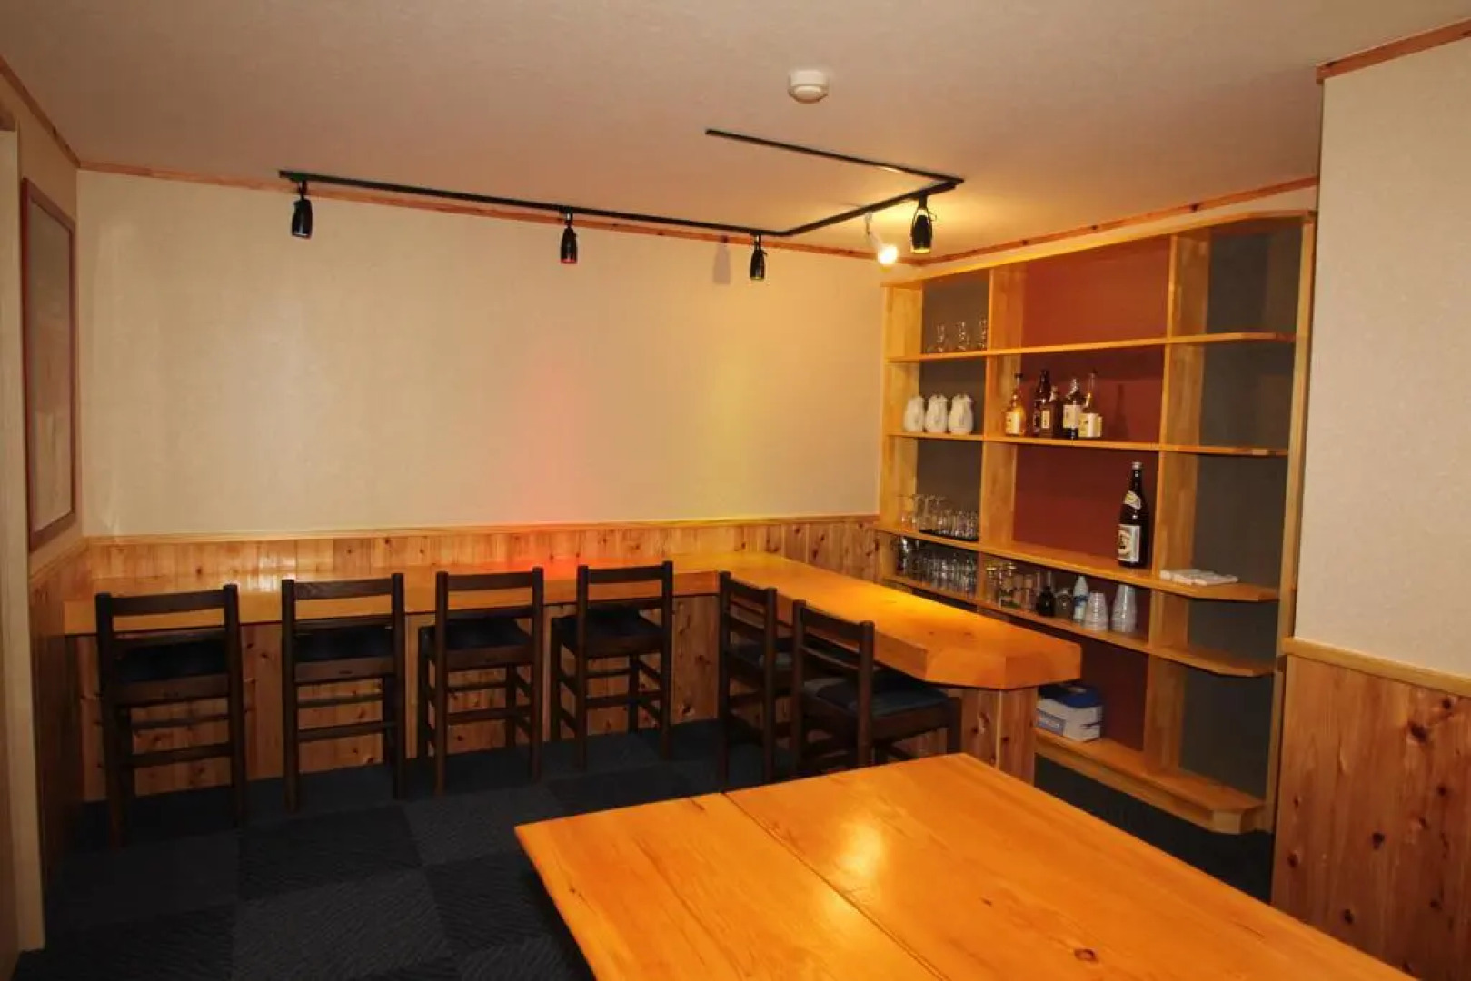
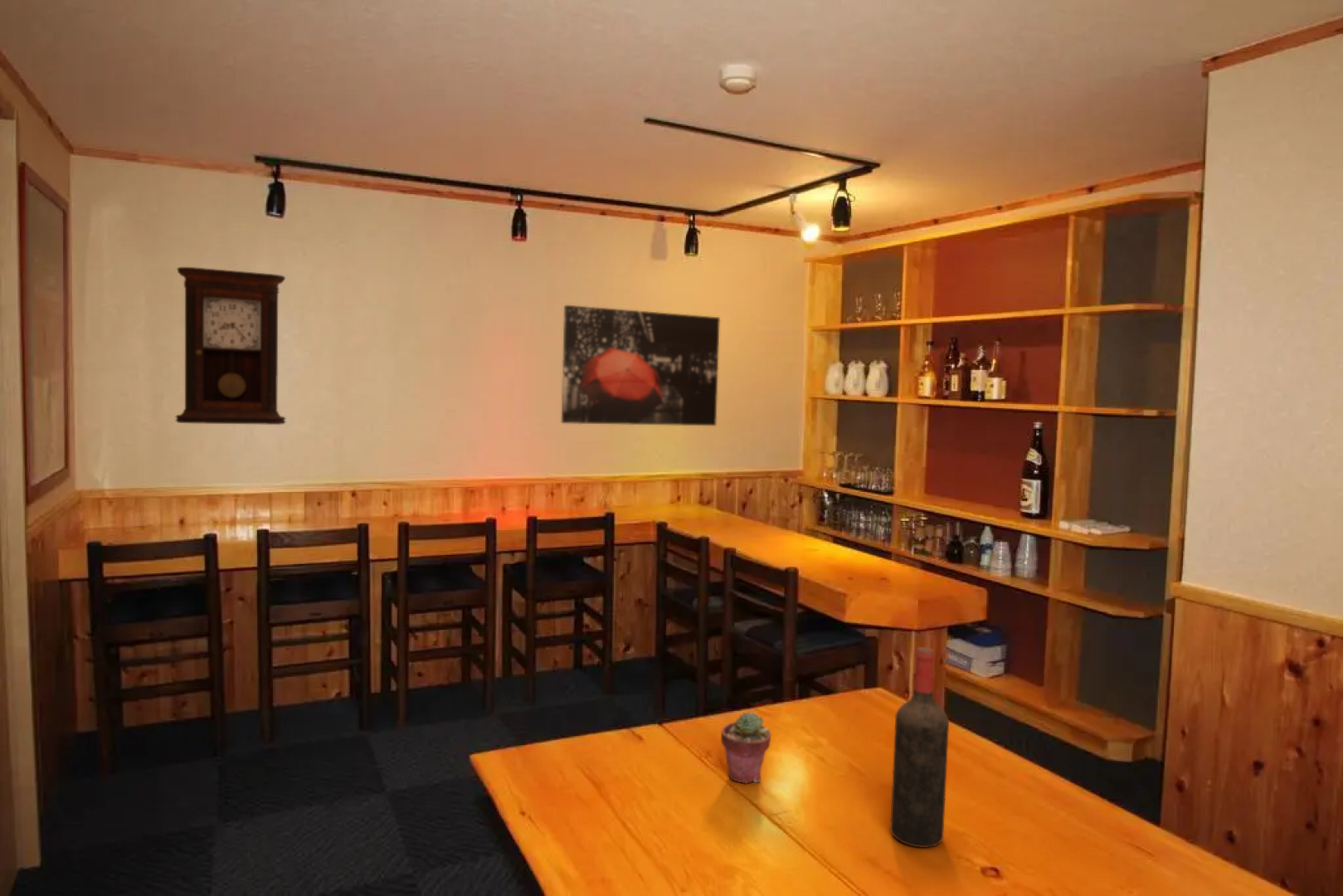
+ wine bottle [889,646,950,849]
+ wall art [561,304,721,426]
+ potted succulent [720,711,771,784]
+ pendulum clock [175,266,286,426]
